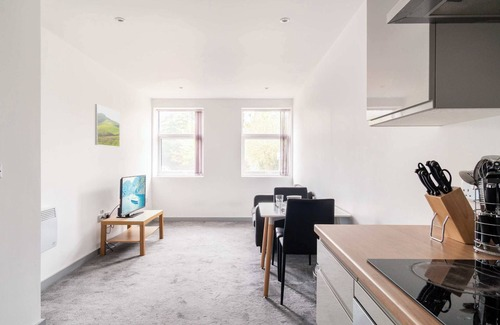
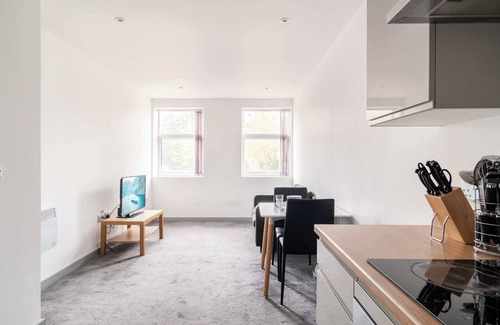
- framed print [94,103,121,148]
